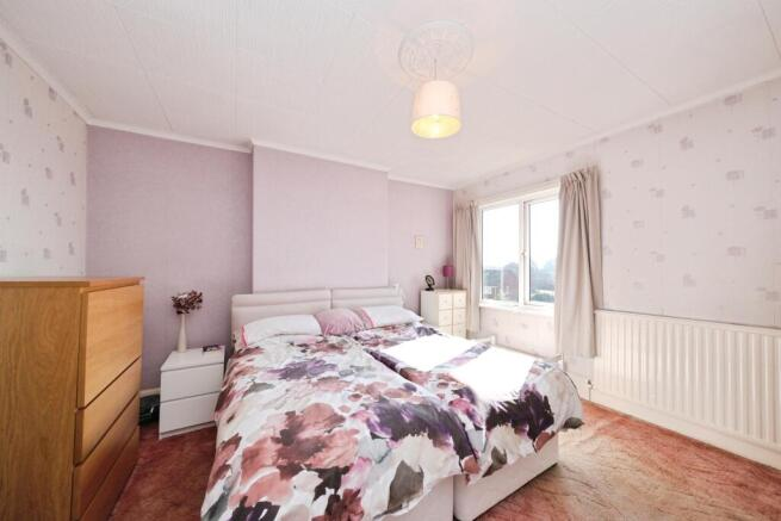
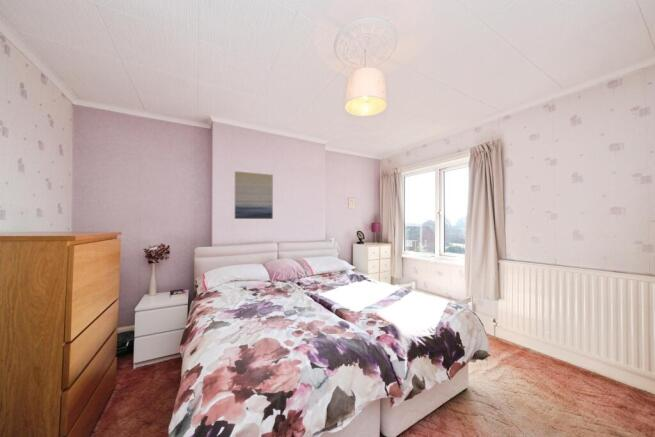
+ wall art [234,170,274,220]
